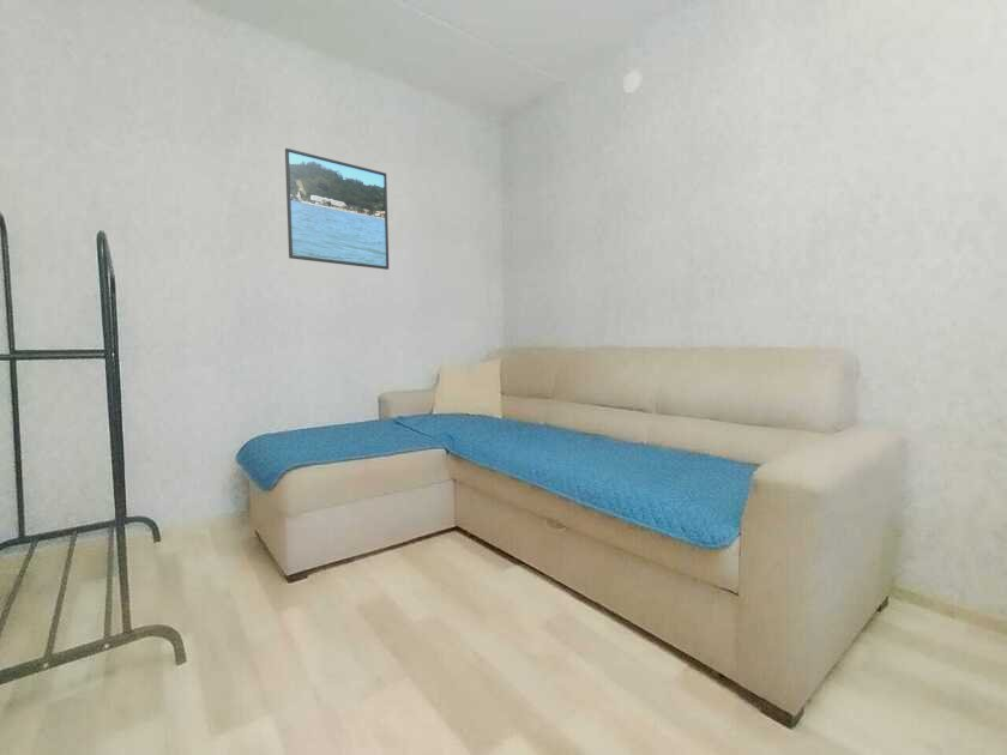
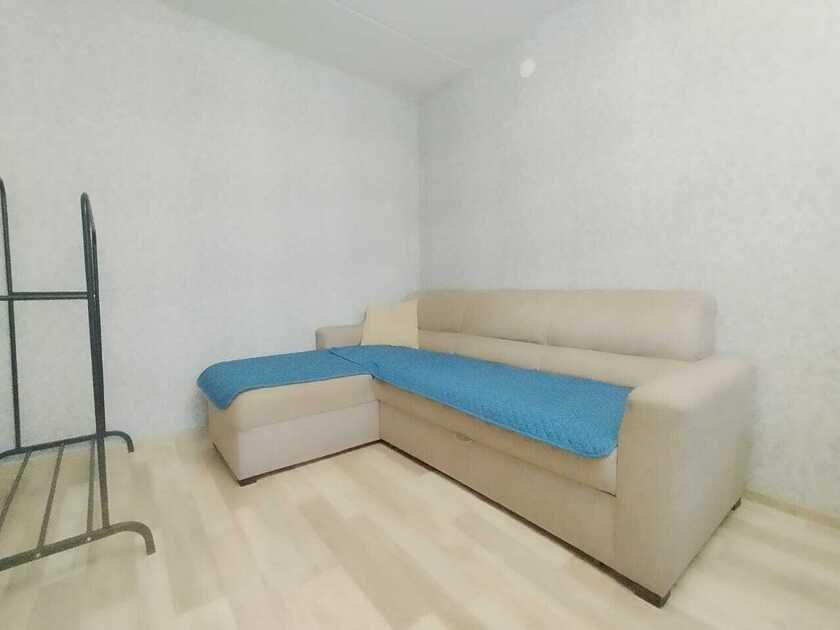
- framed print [284,147,390,271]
